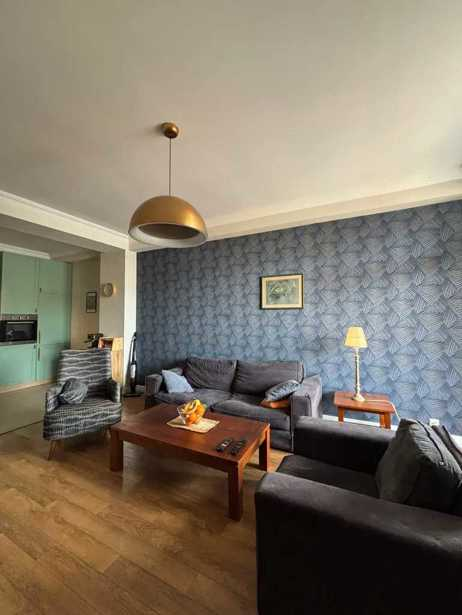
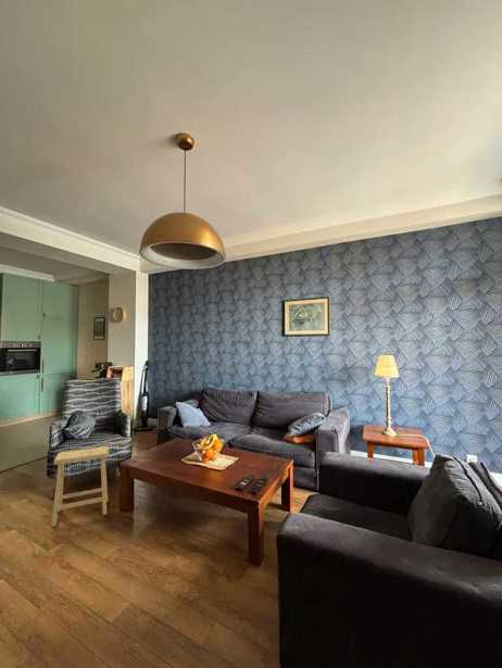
+ footstool [50,445,110,528]
